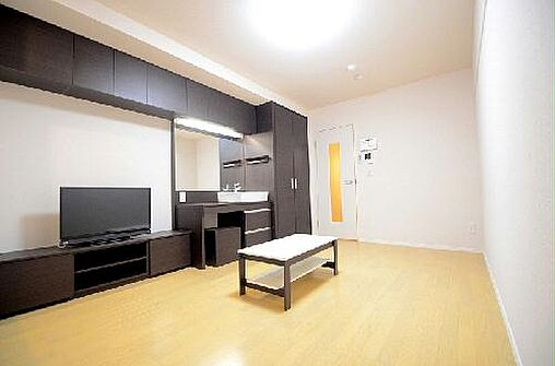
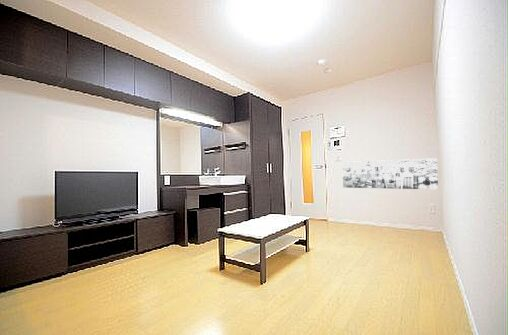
+ wall art [341,157,439,190]
